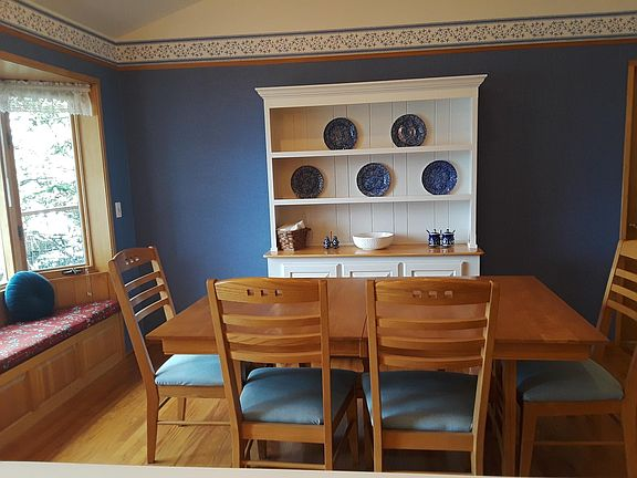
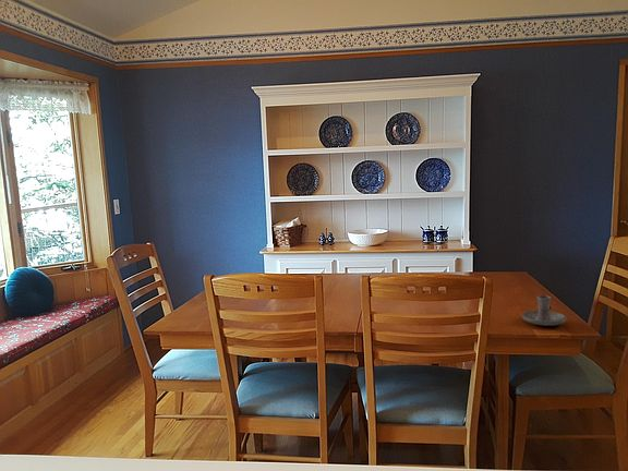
+ candle holder [520,294,568,327]
